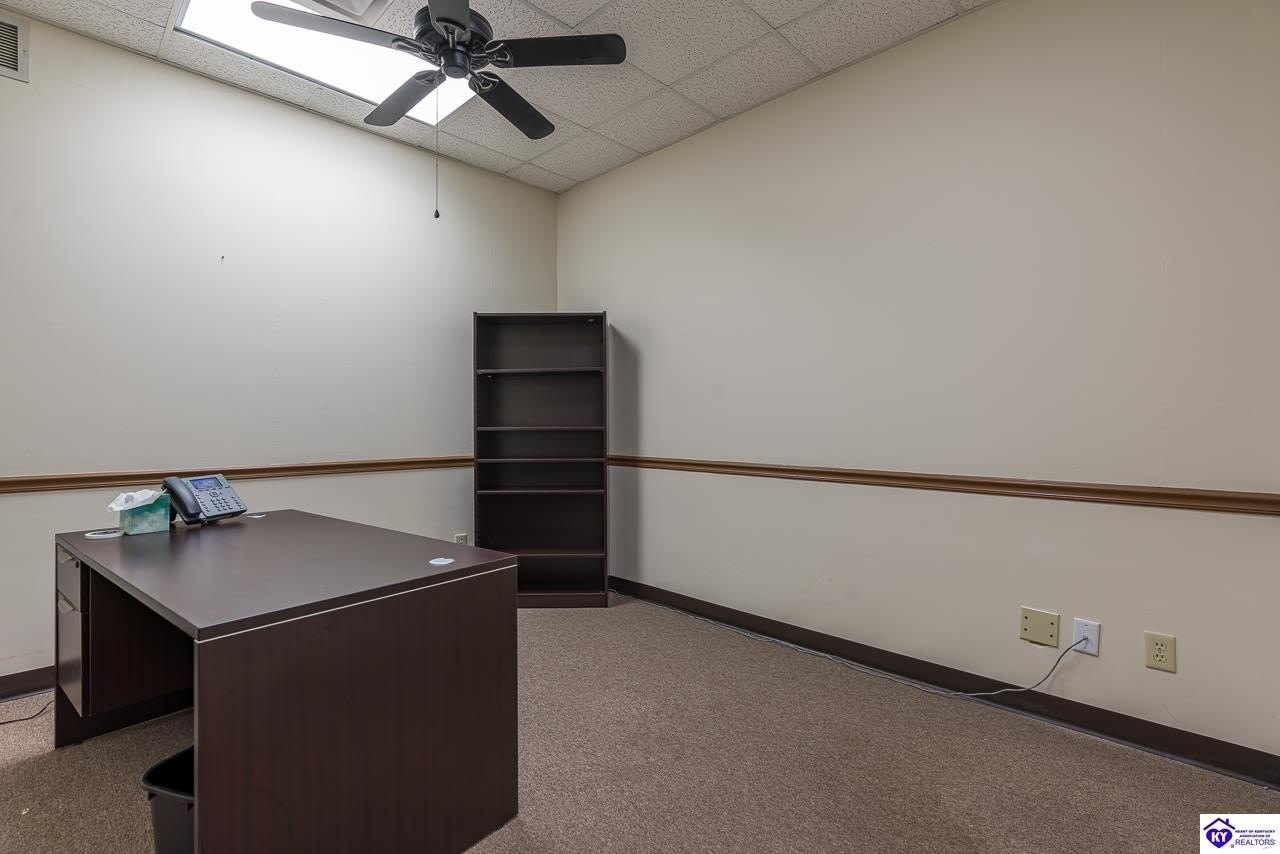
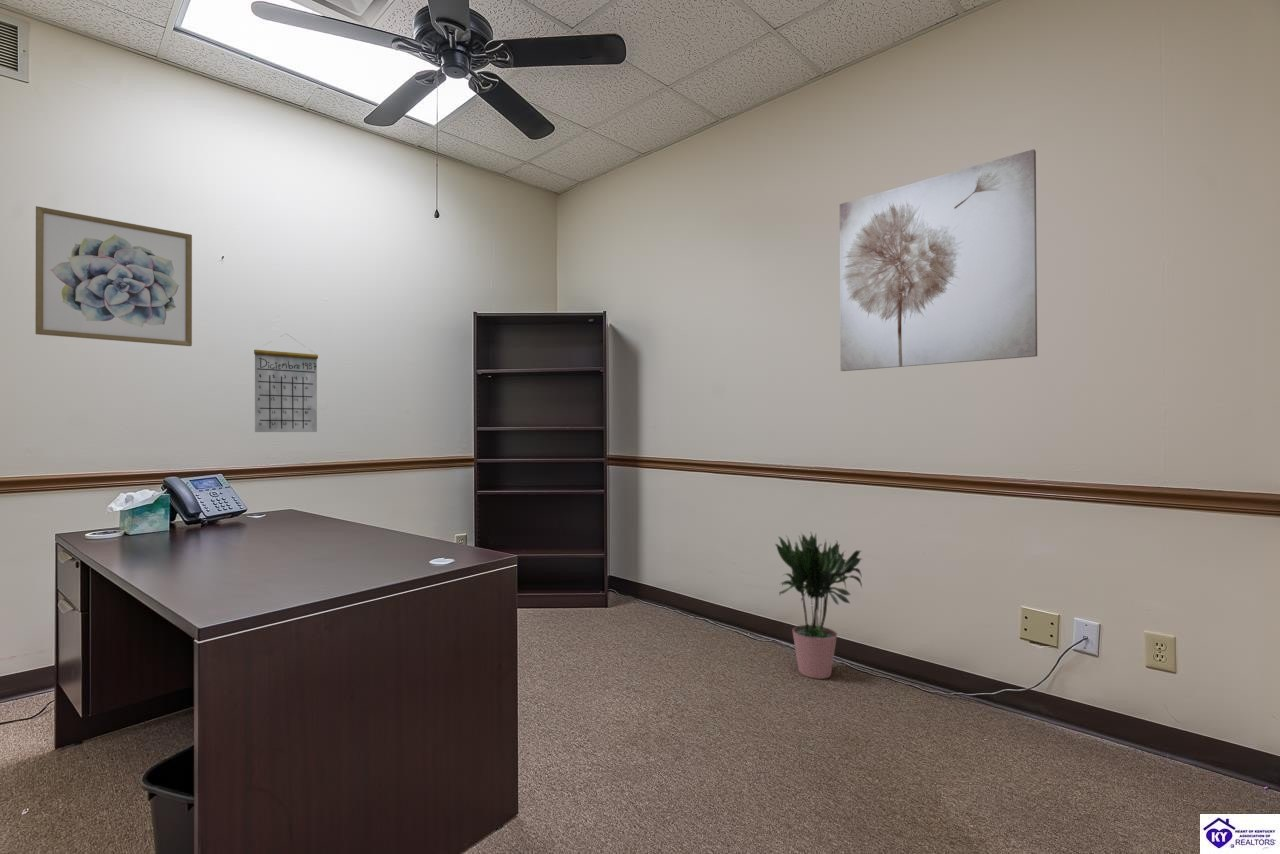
+ calendar [253,333,319,433]
+ wall art [839,148,1038,372]
+ potted plant [774,532,864,680]
+ wall art [34,205,193,347]
